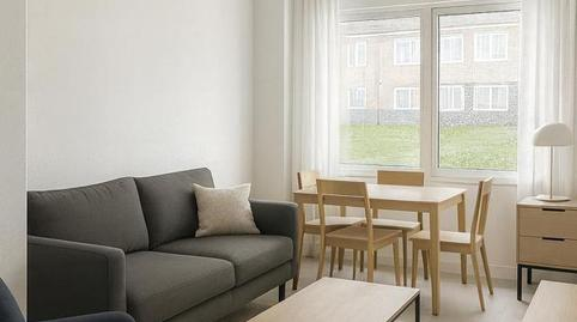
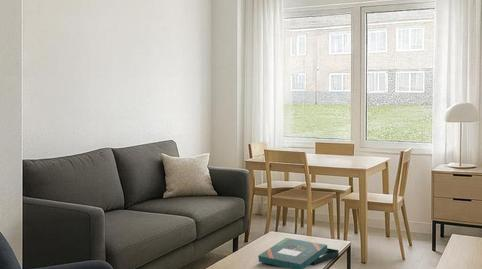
+ board game [257,237,340,269]
